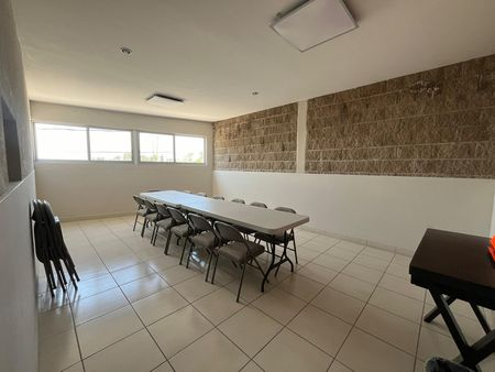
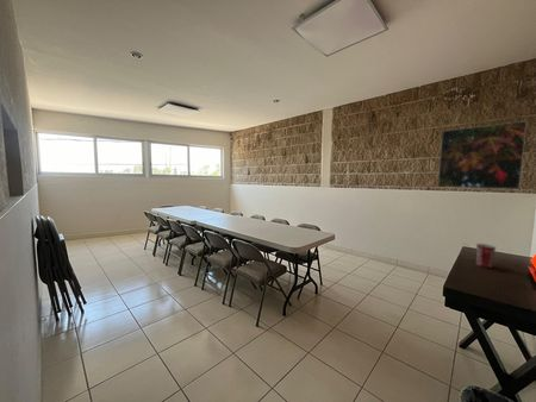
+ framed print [437,120,528,190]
+ mug [475,243,497,269]
